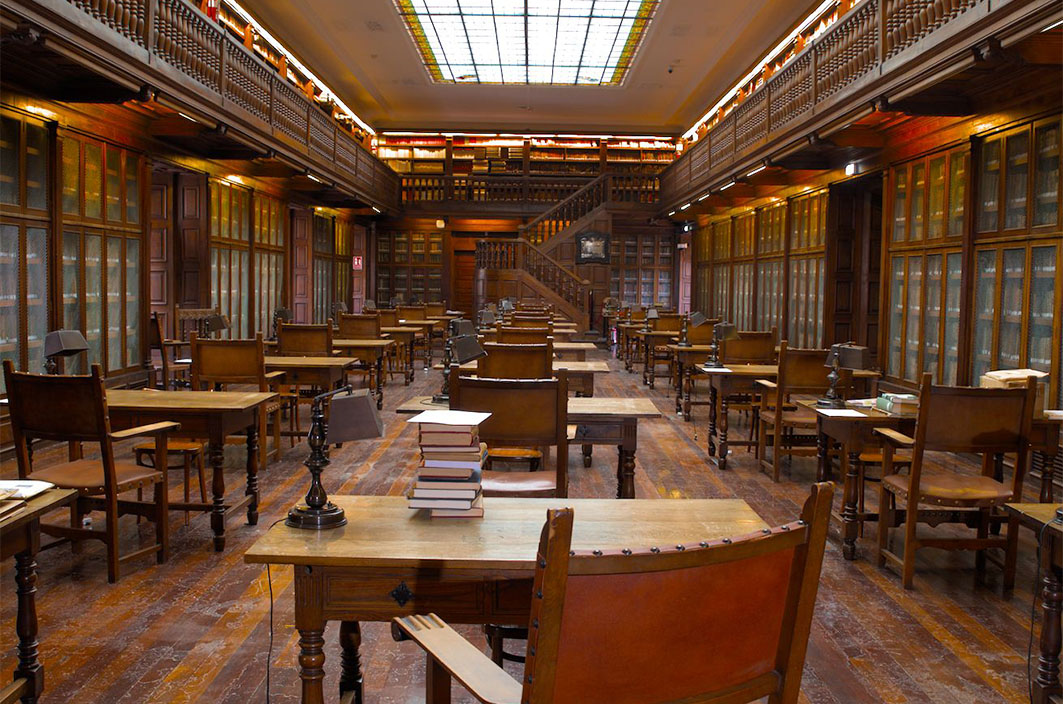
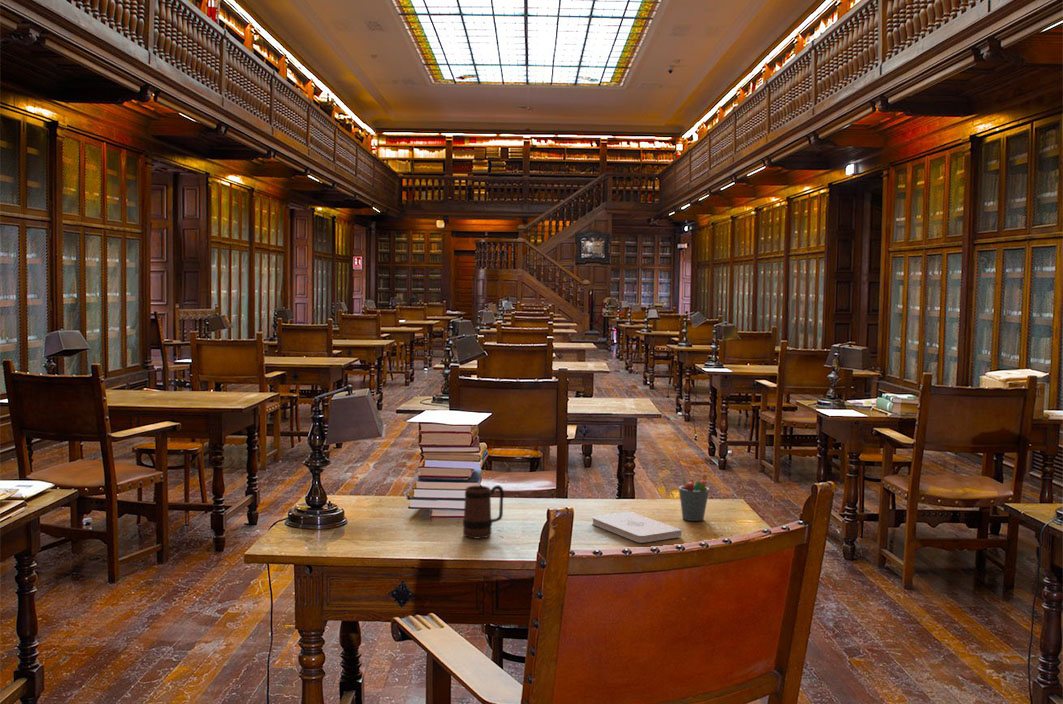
+ pen holder [678,468,710,522]
+ notepad [591,511,683,544]
+ mug [462,484,505,539]
